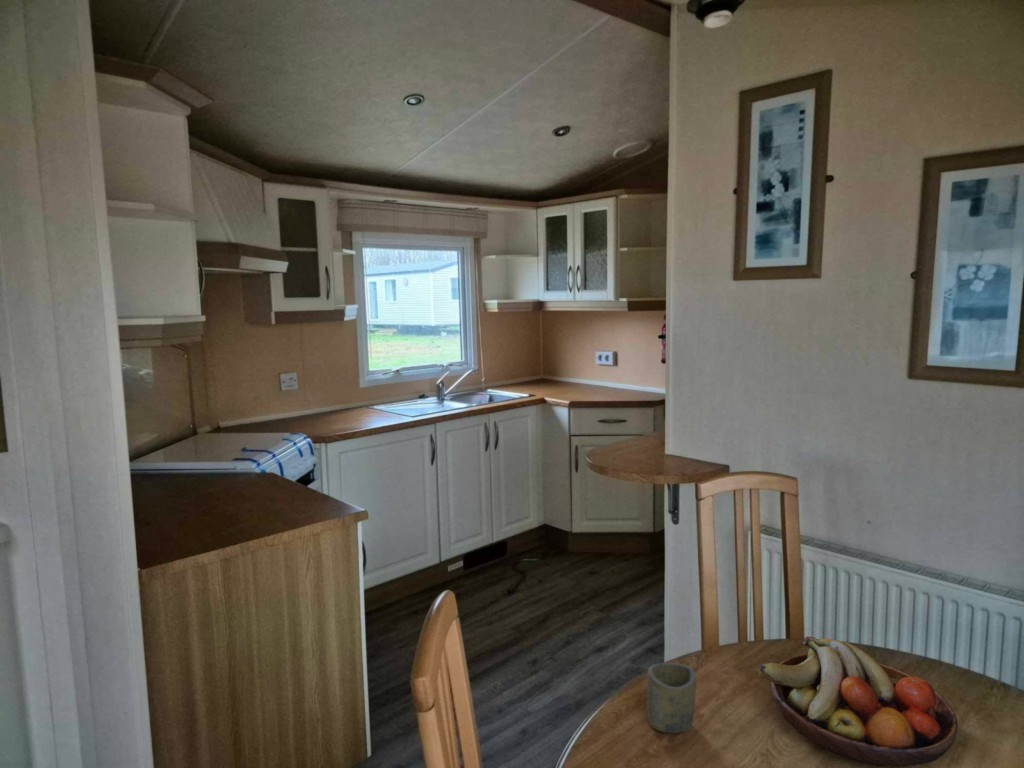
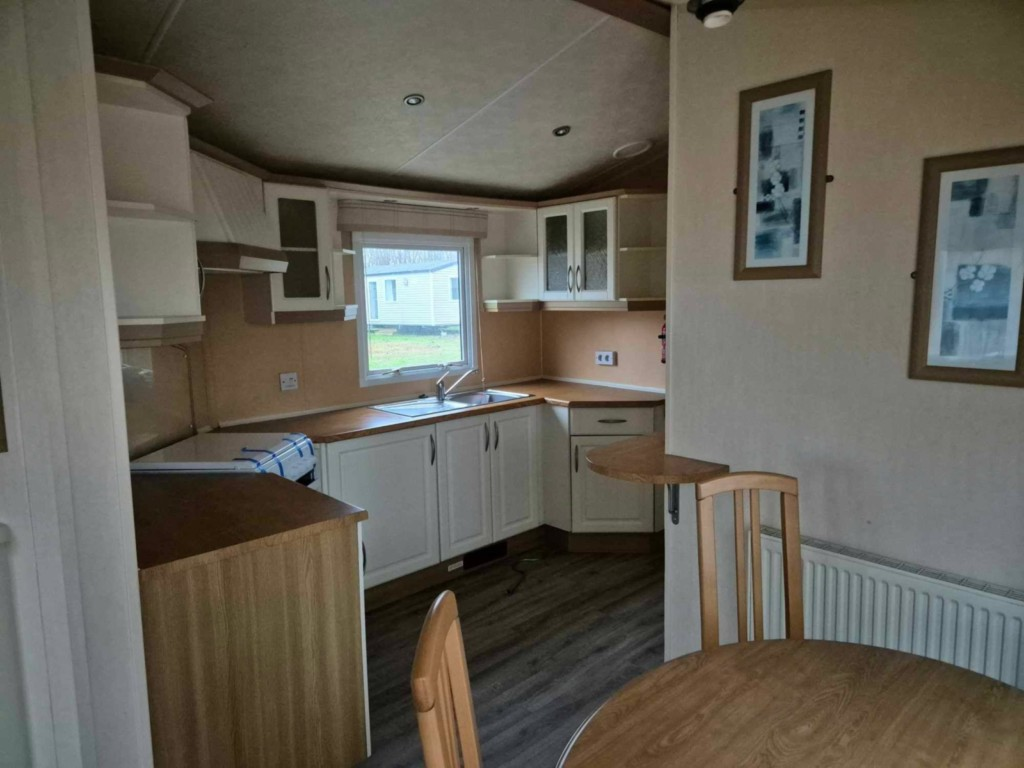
- fruit bowl [759,636,959,768]
- cup [646,662,697,734]
